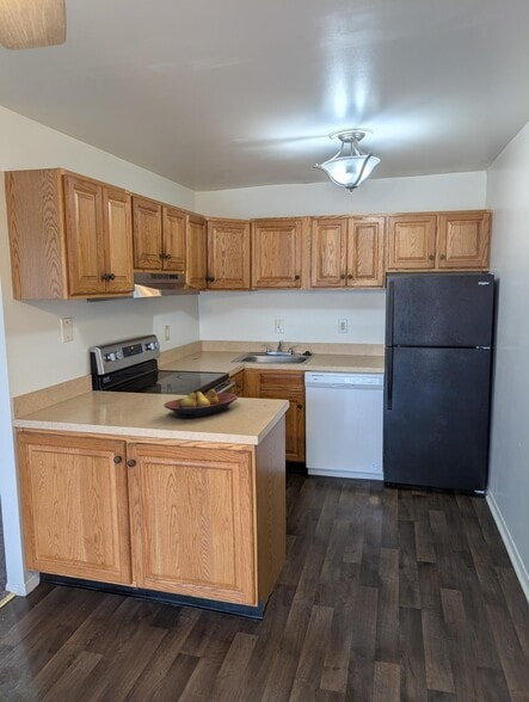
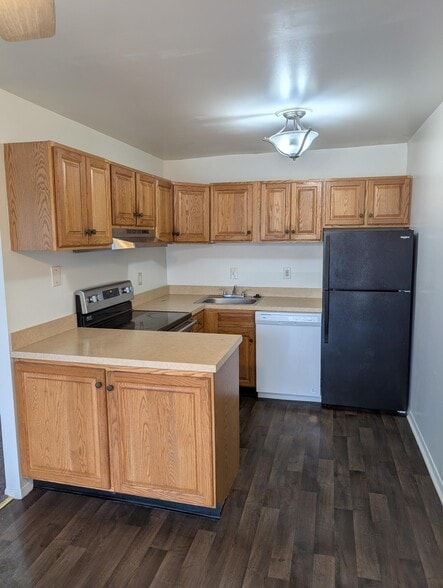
- fruit bowl [162,388,239,419]
